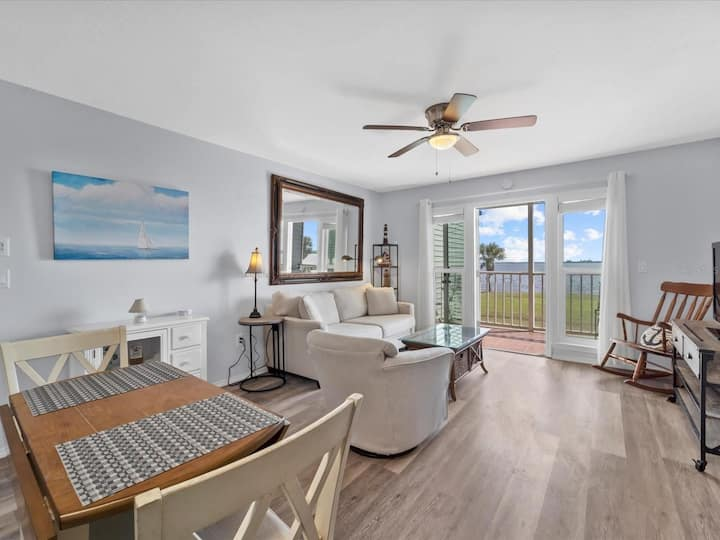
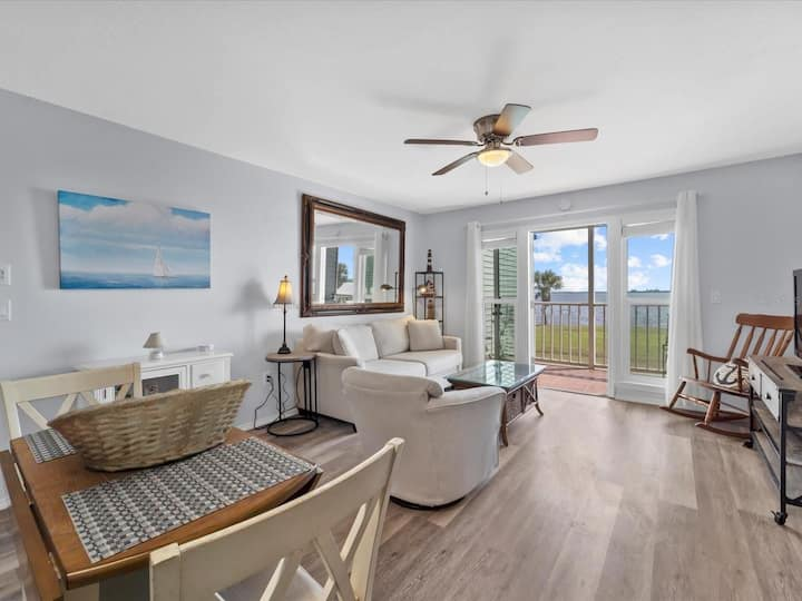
+ fruit basket [46,377,254,473]
